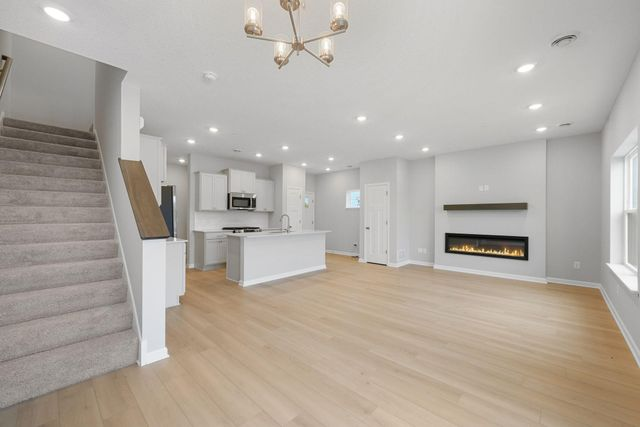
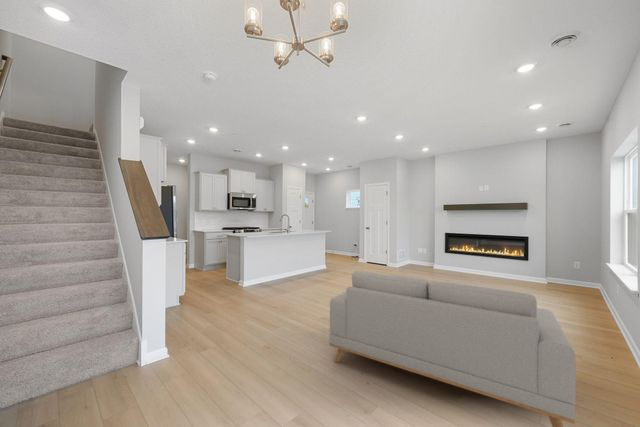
+ sofa [328,270,577,427]
